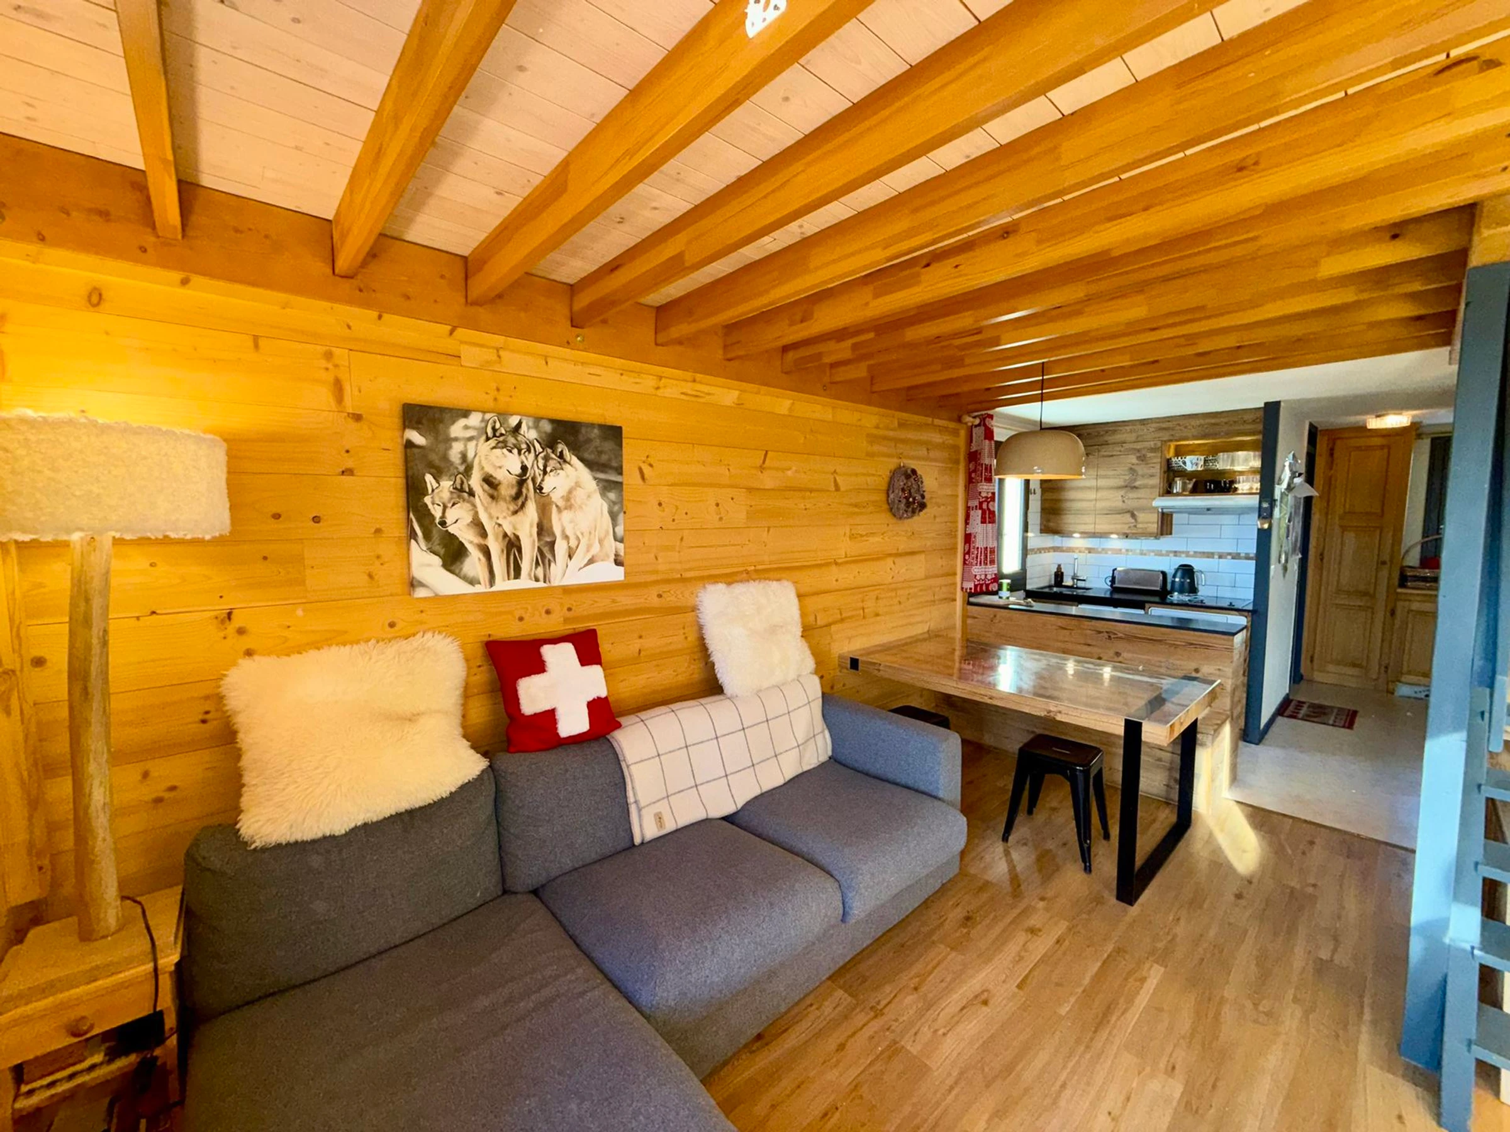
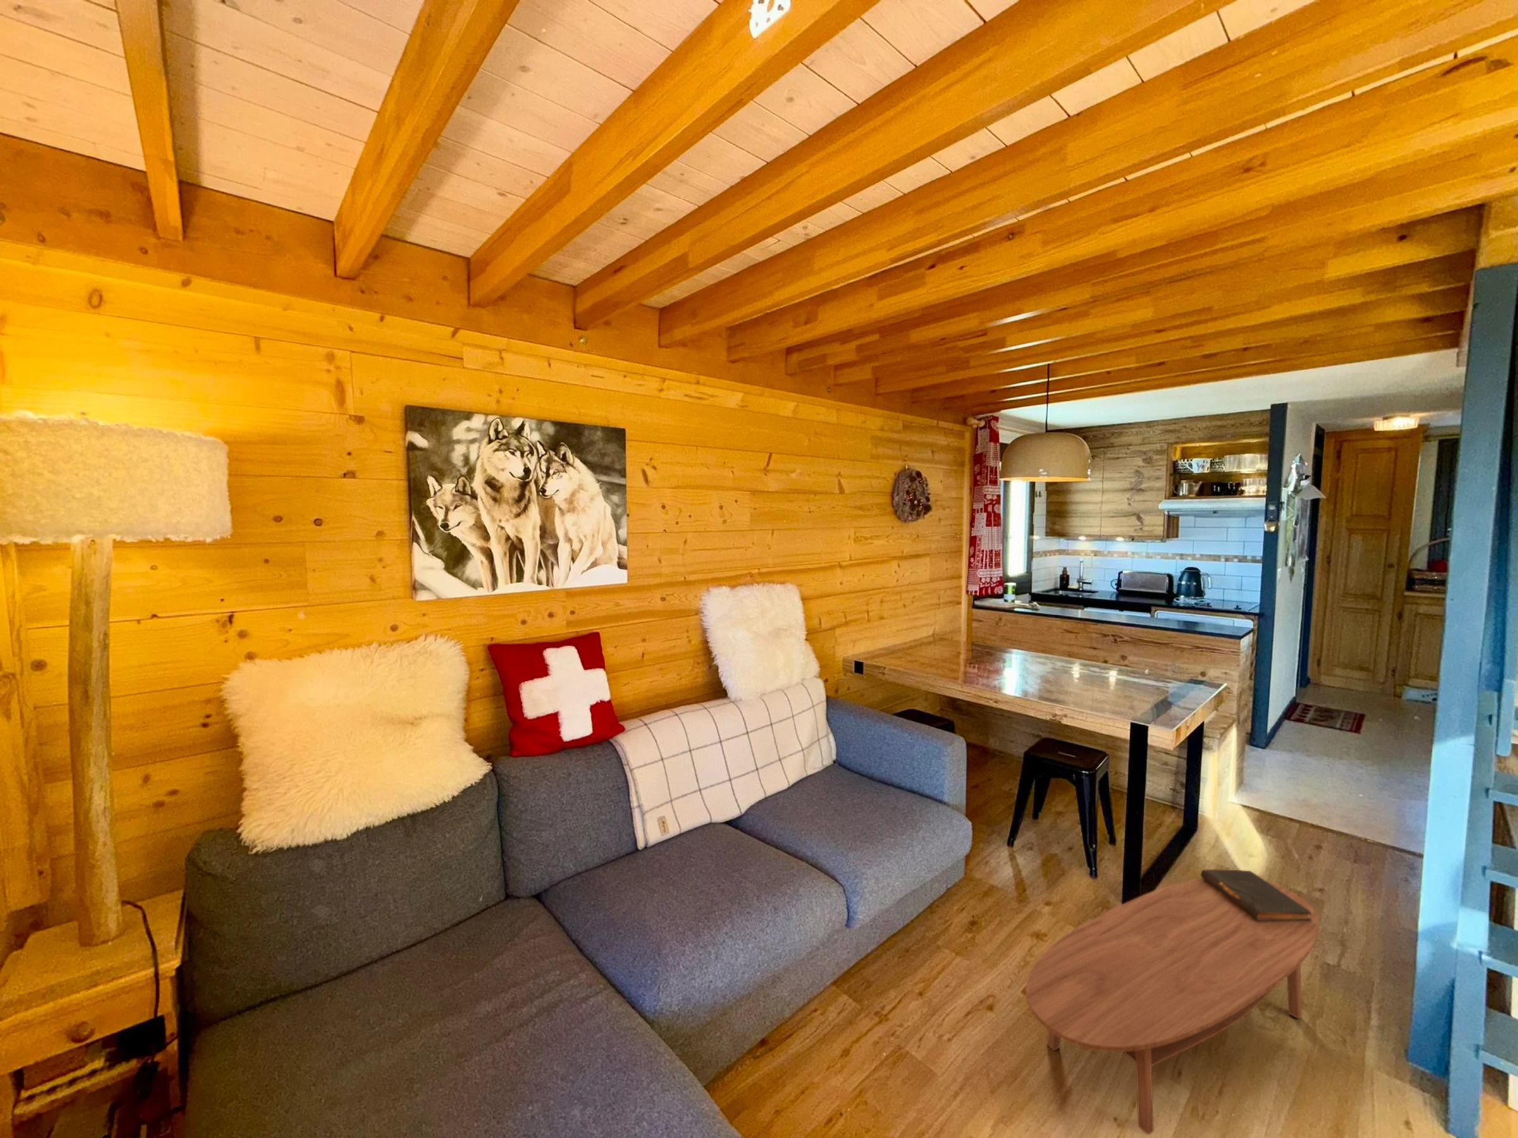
+ book [1200,869,1311,922]
+ coffee table [1026,877,1320,1136]
